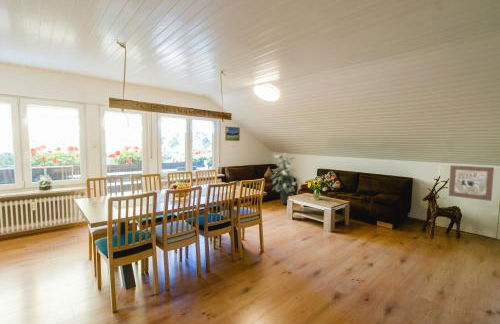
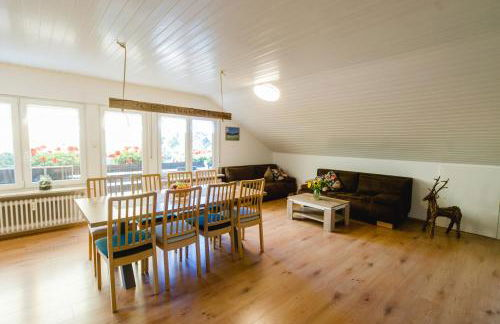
- wall art [448,164,495,202]
- indoor plant [270,152,298,205]
